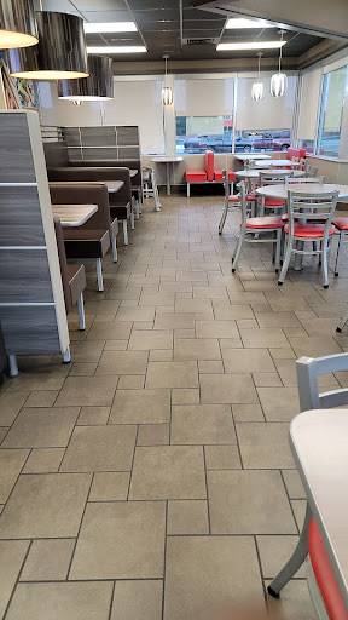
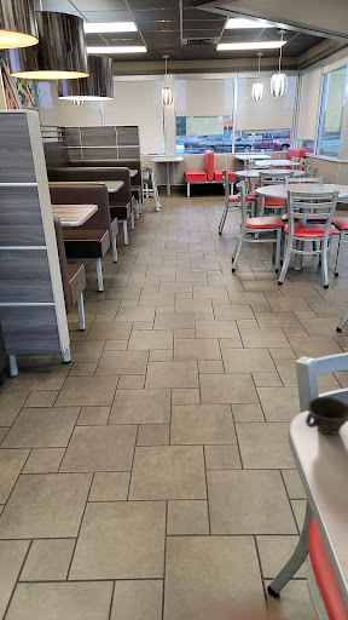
+ cup [304,396,348,436]
